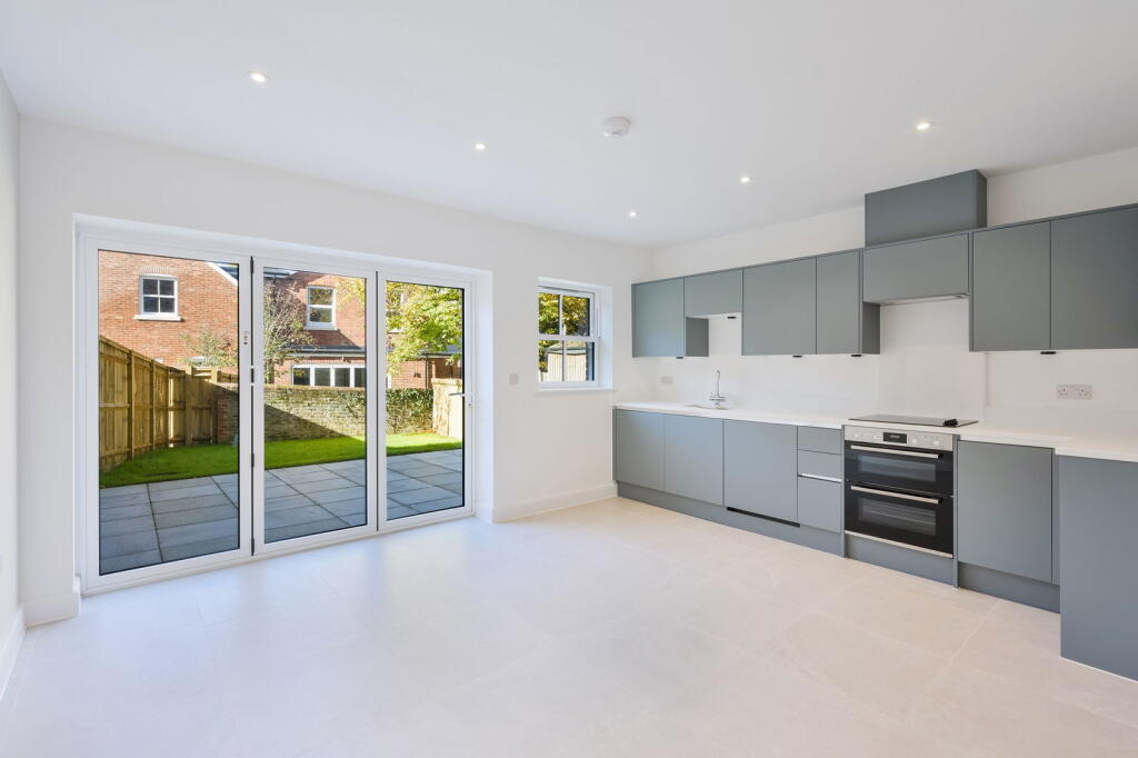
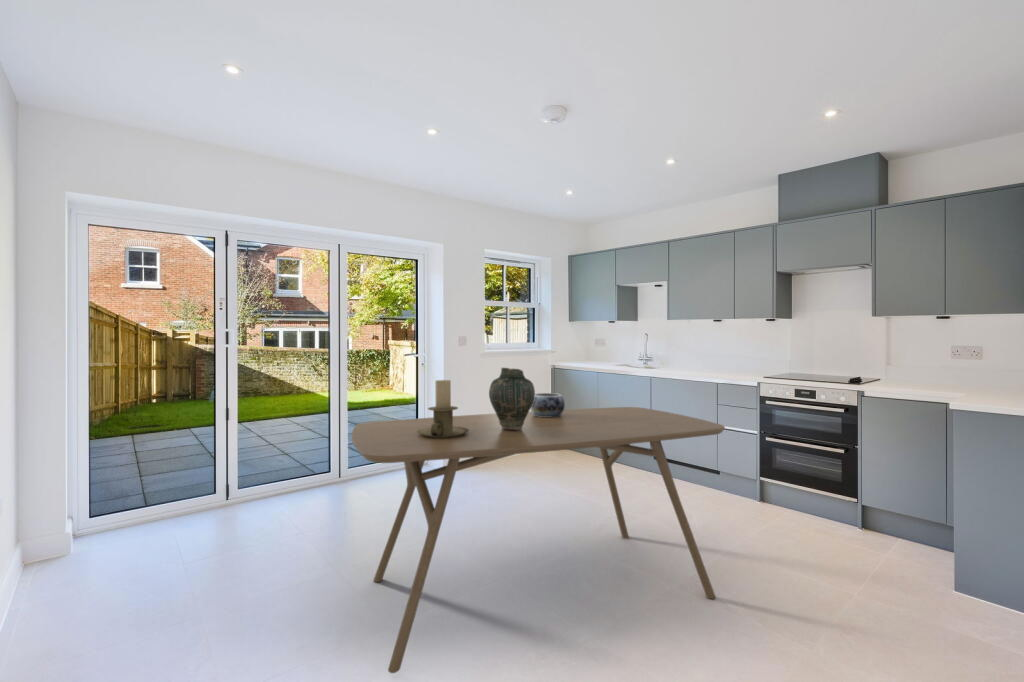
+ dining table [351,406,726,674]
+ candle holder [417,379,469,438]
+ decorative bowl [530,392,566,417]
+ vase [488,367,536,430]
